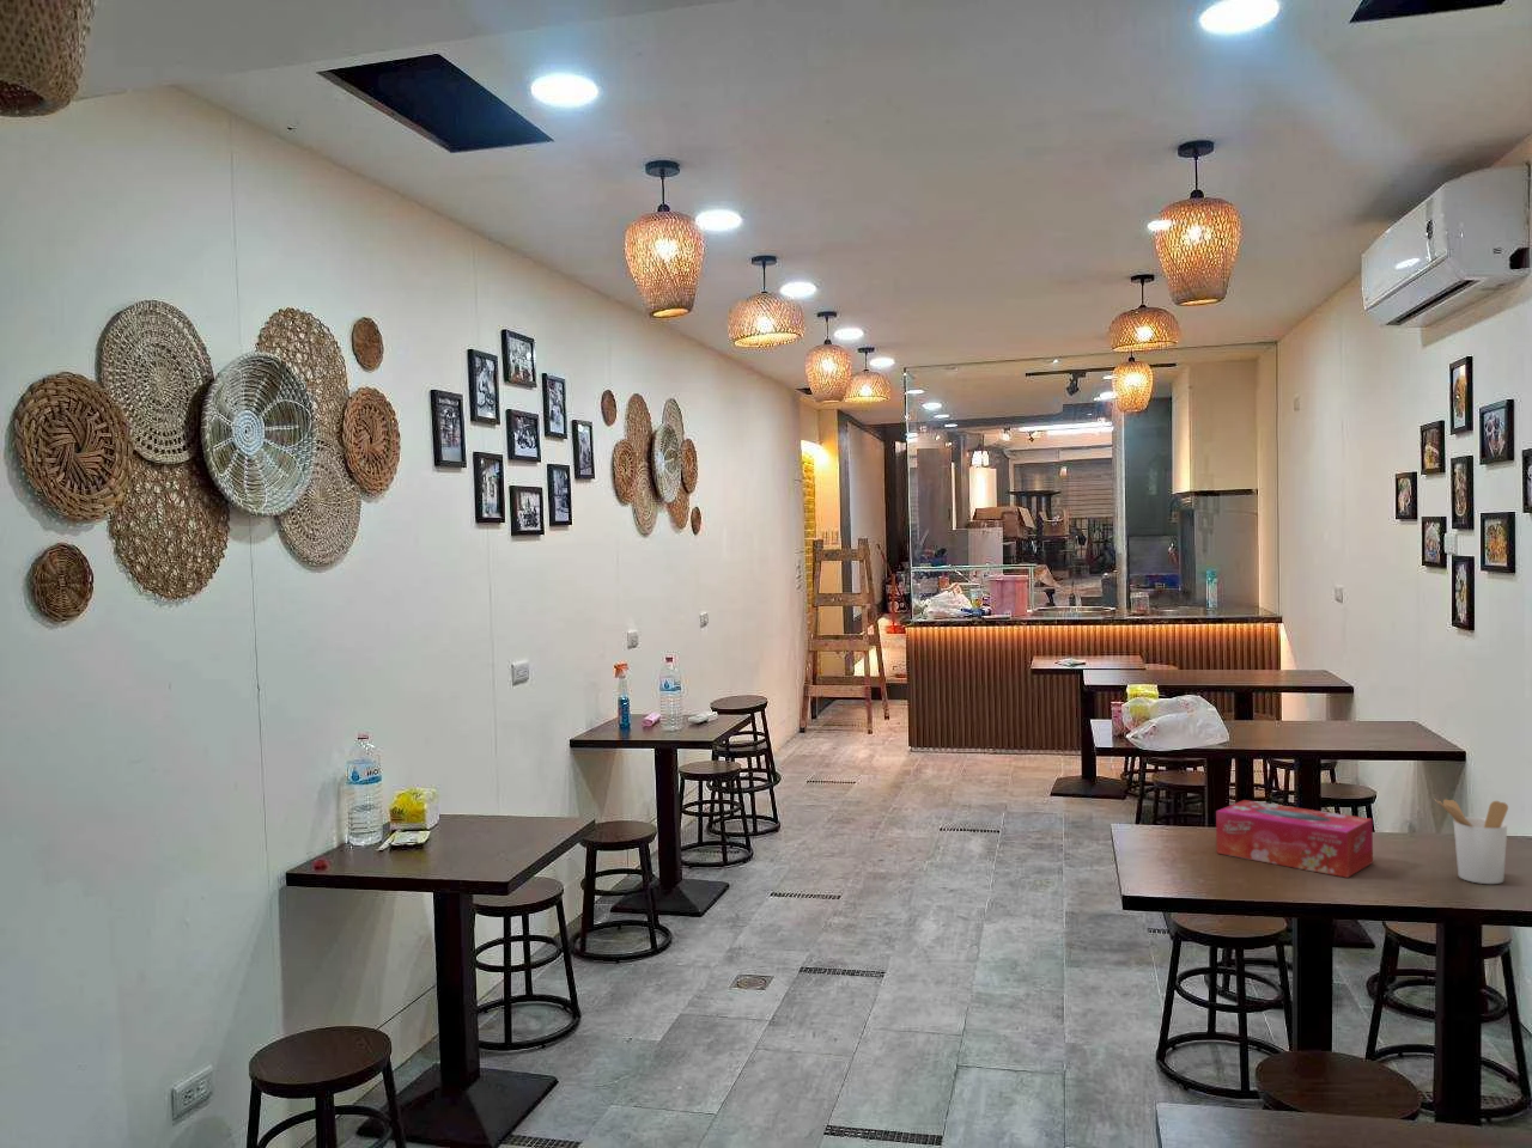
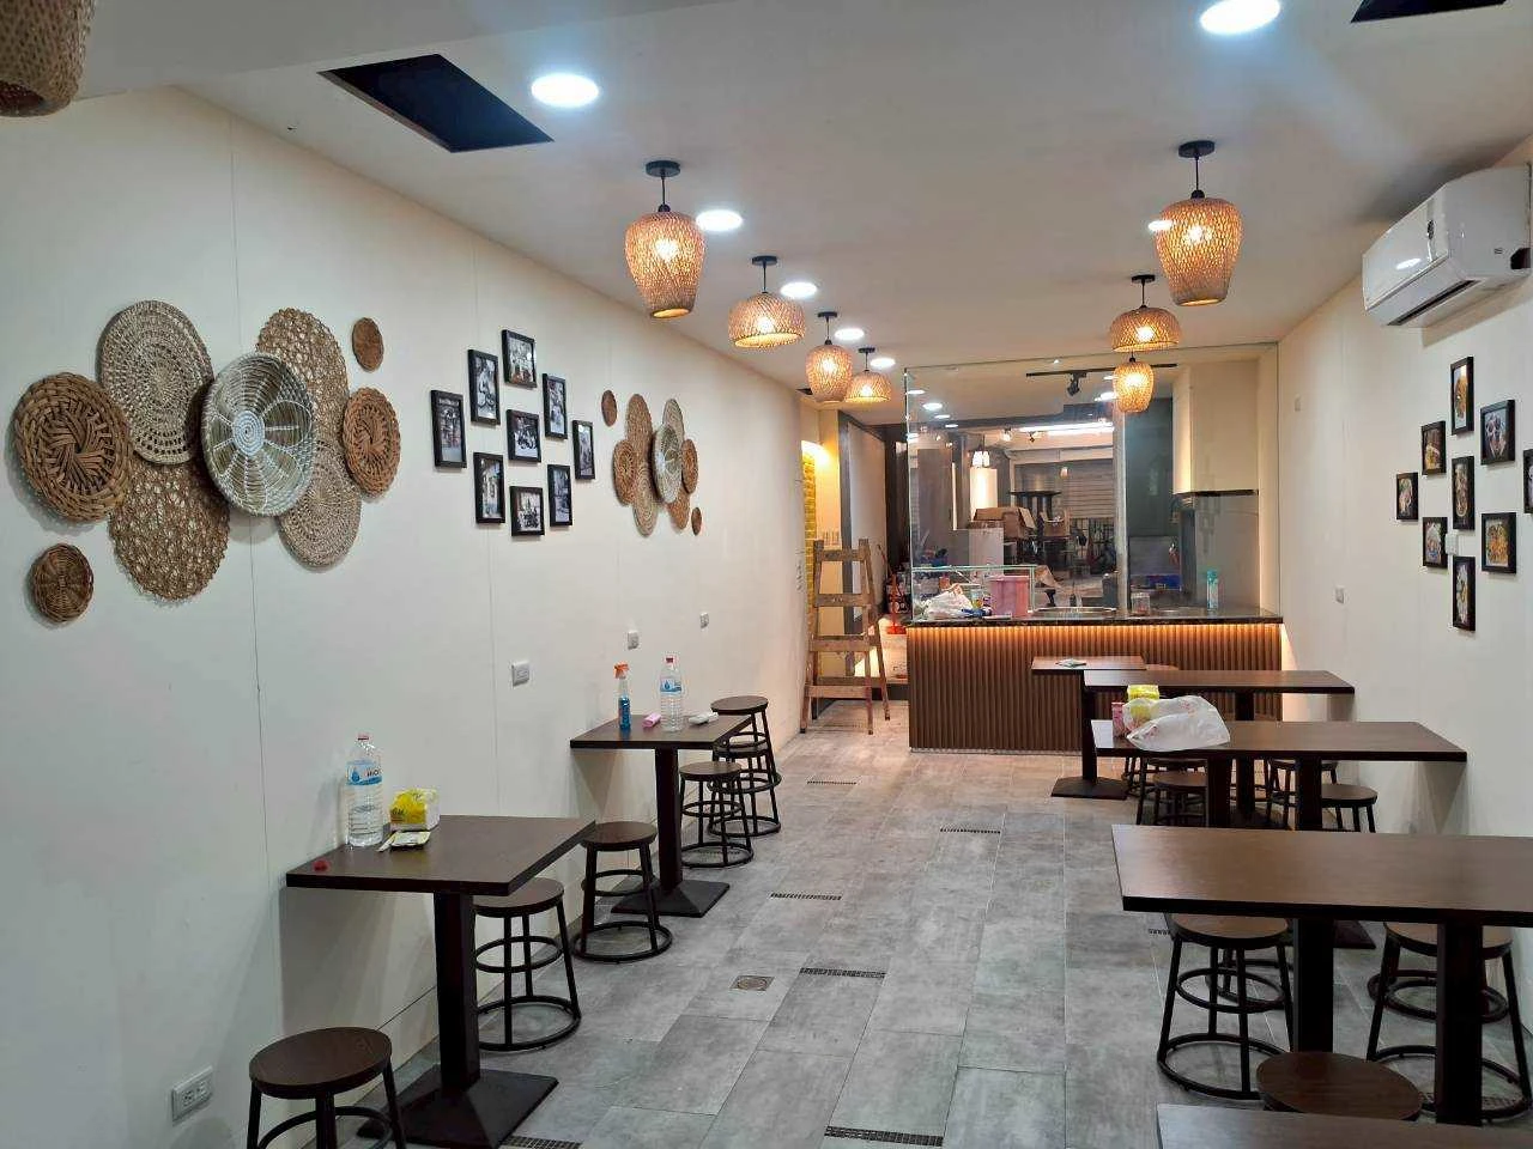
- utensil holder [1434,797,1509,885]
- tissue box [1215,798,1374,879]
